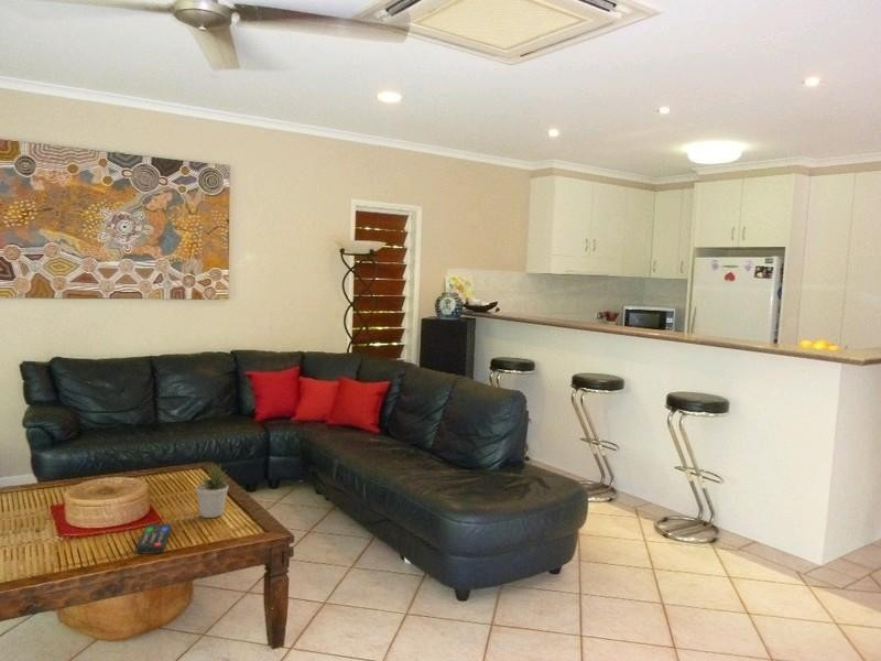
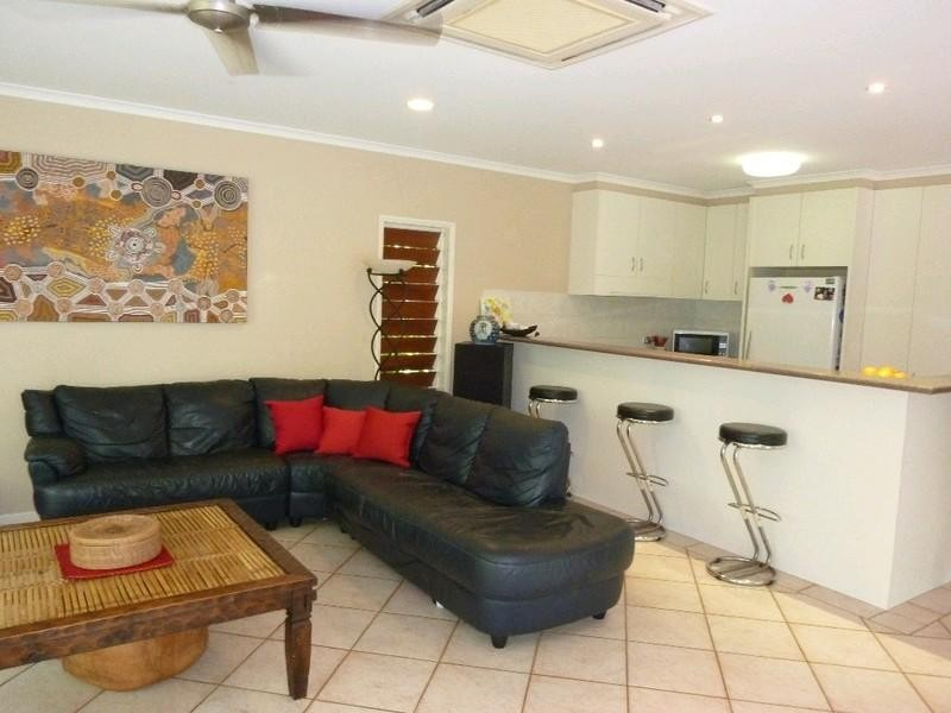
- remote control [135,522,173,555]
- potted plant [195,464,232,519]
